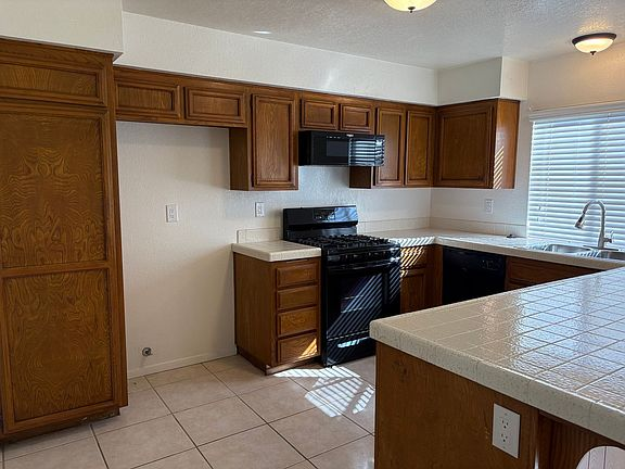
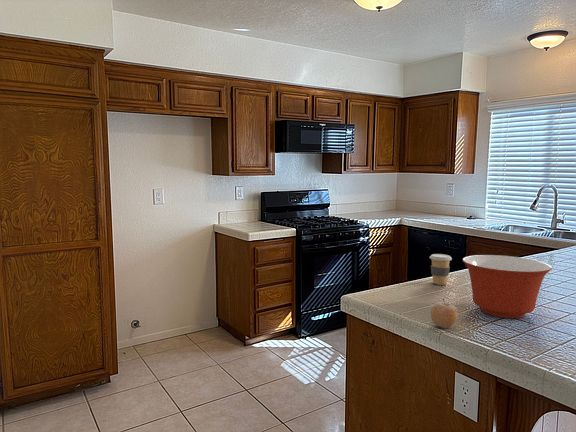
+ mixing bowl [462,254,553,319]
+ fruit [430,298,459,329]
+ coffee cup [429,253,453,286]
